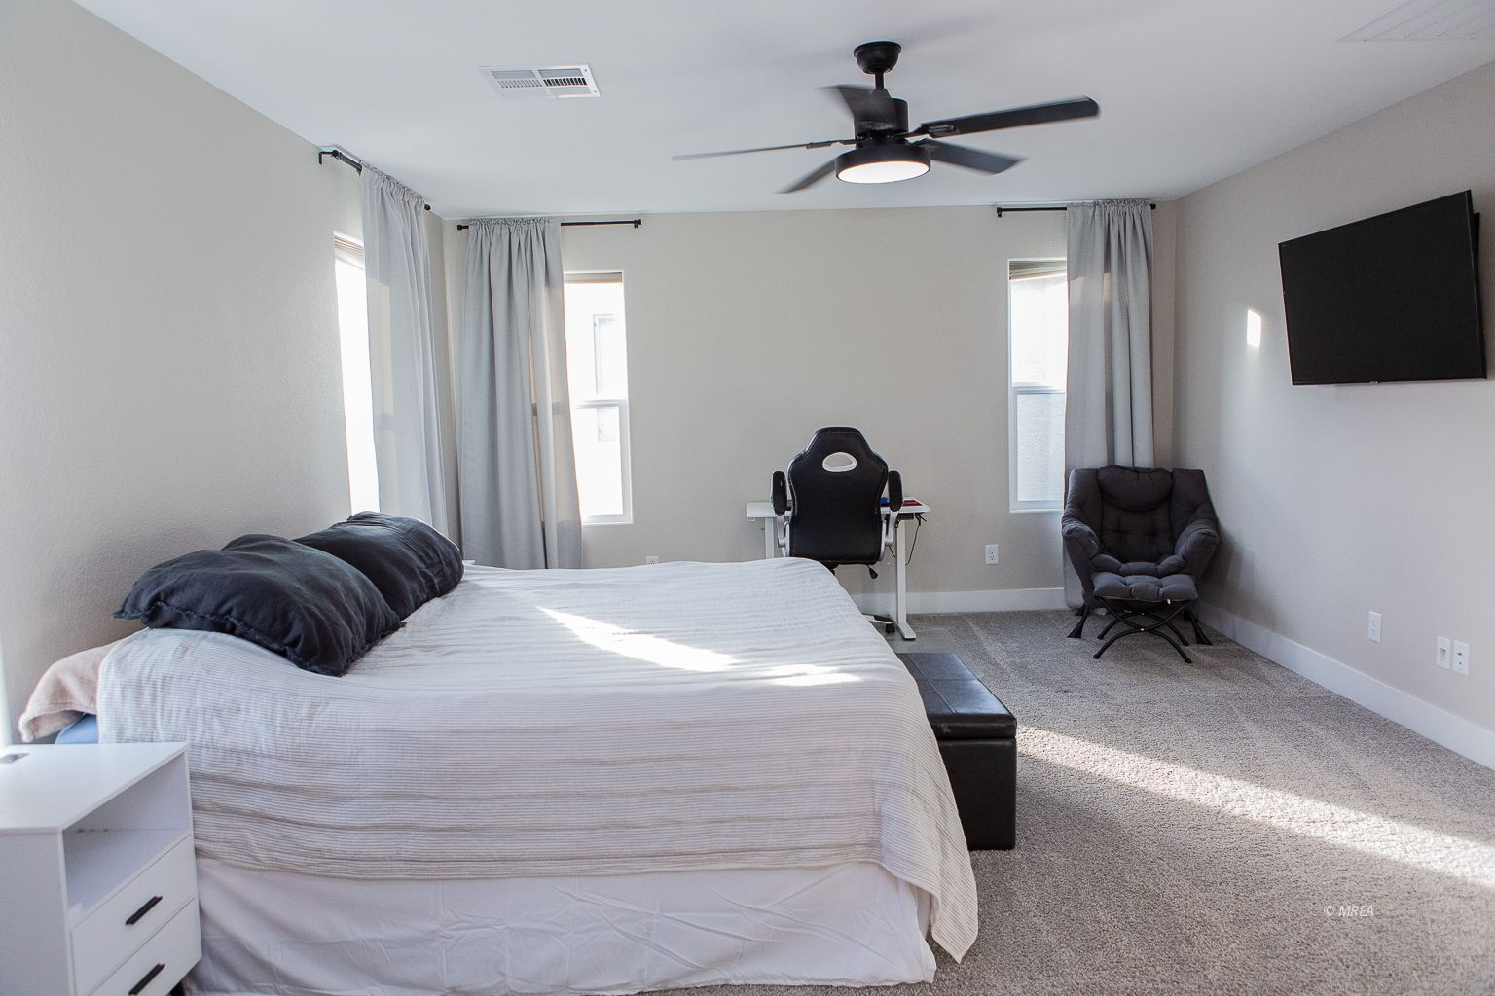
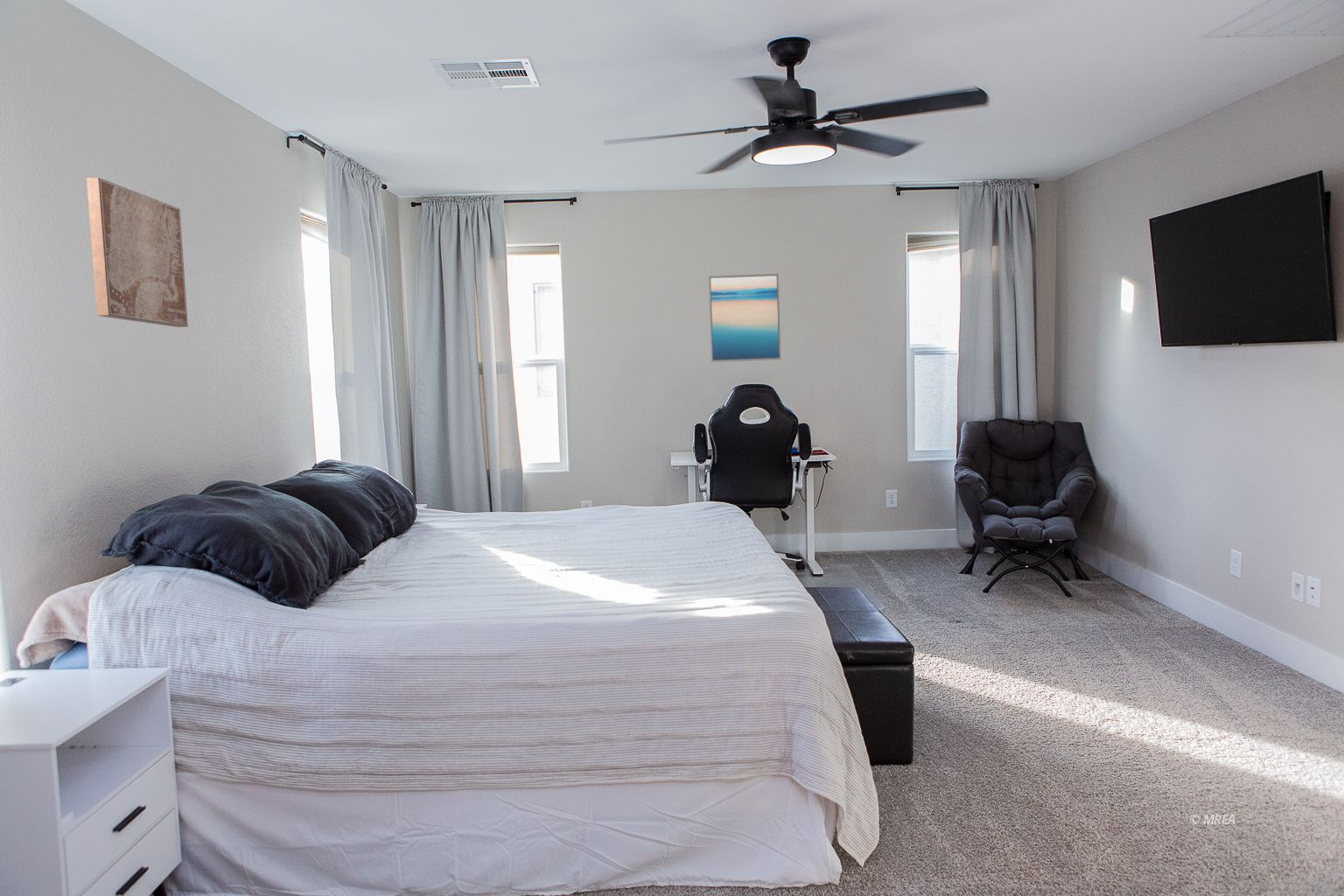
+ wall art [708,273,782,363]
+ wall art [86,177,189,328]
